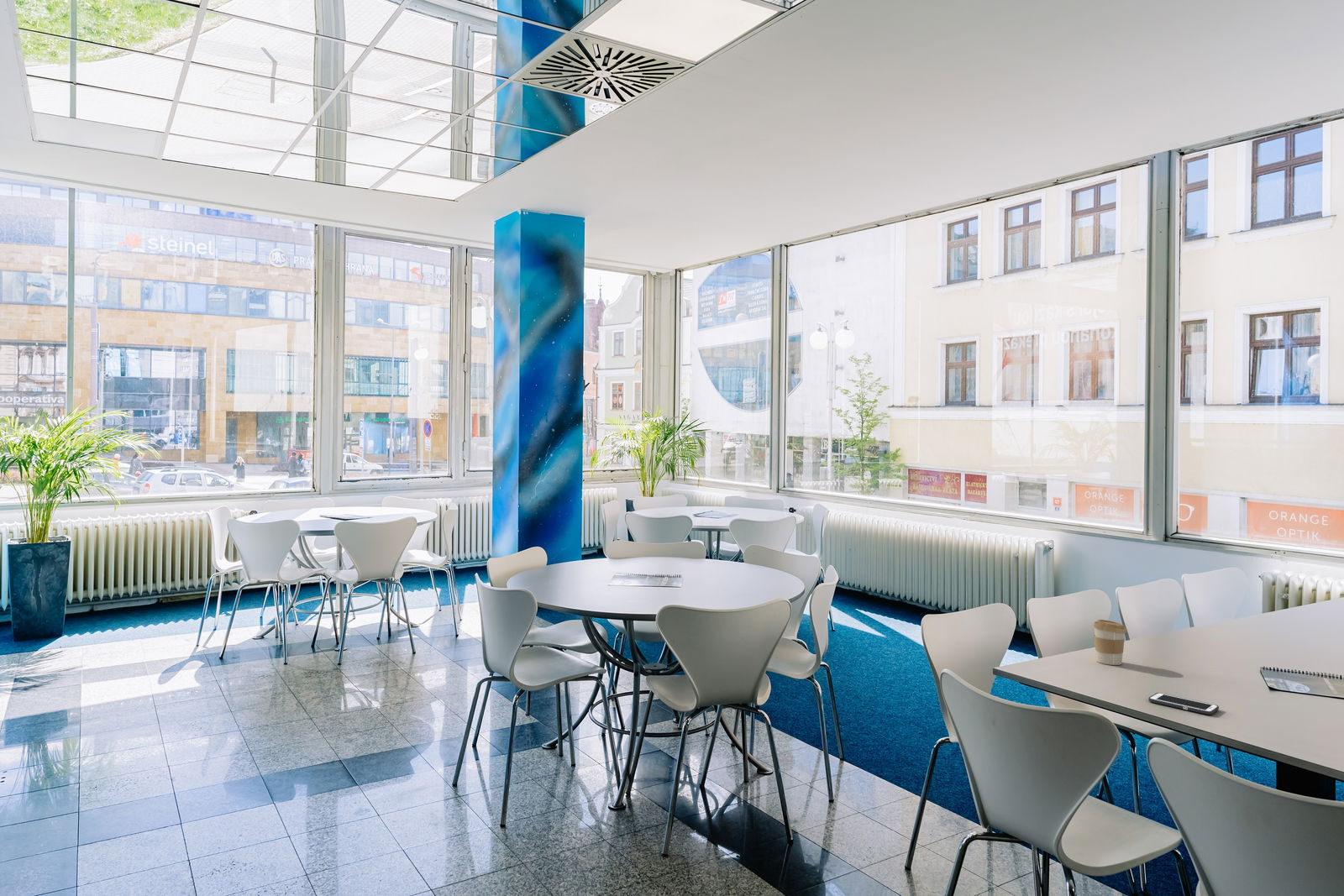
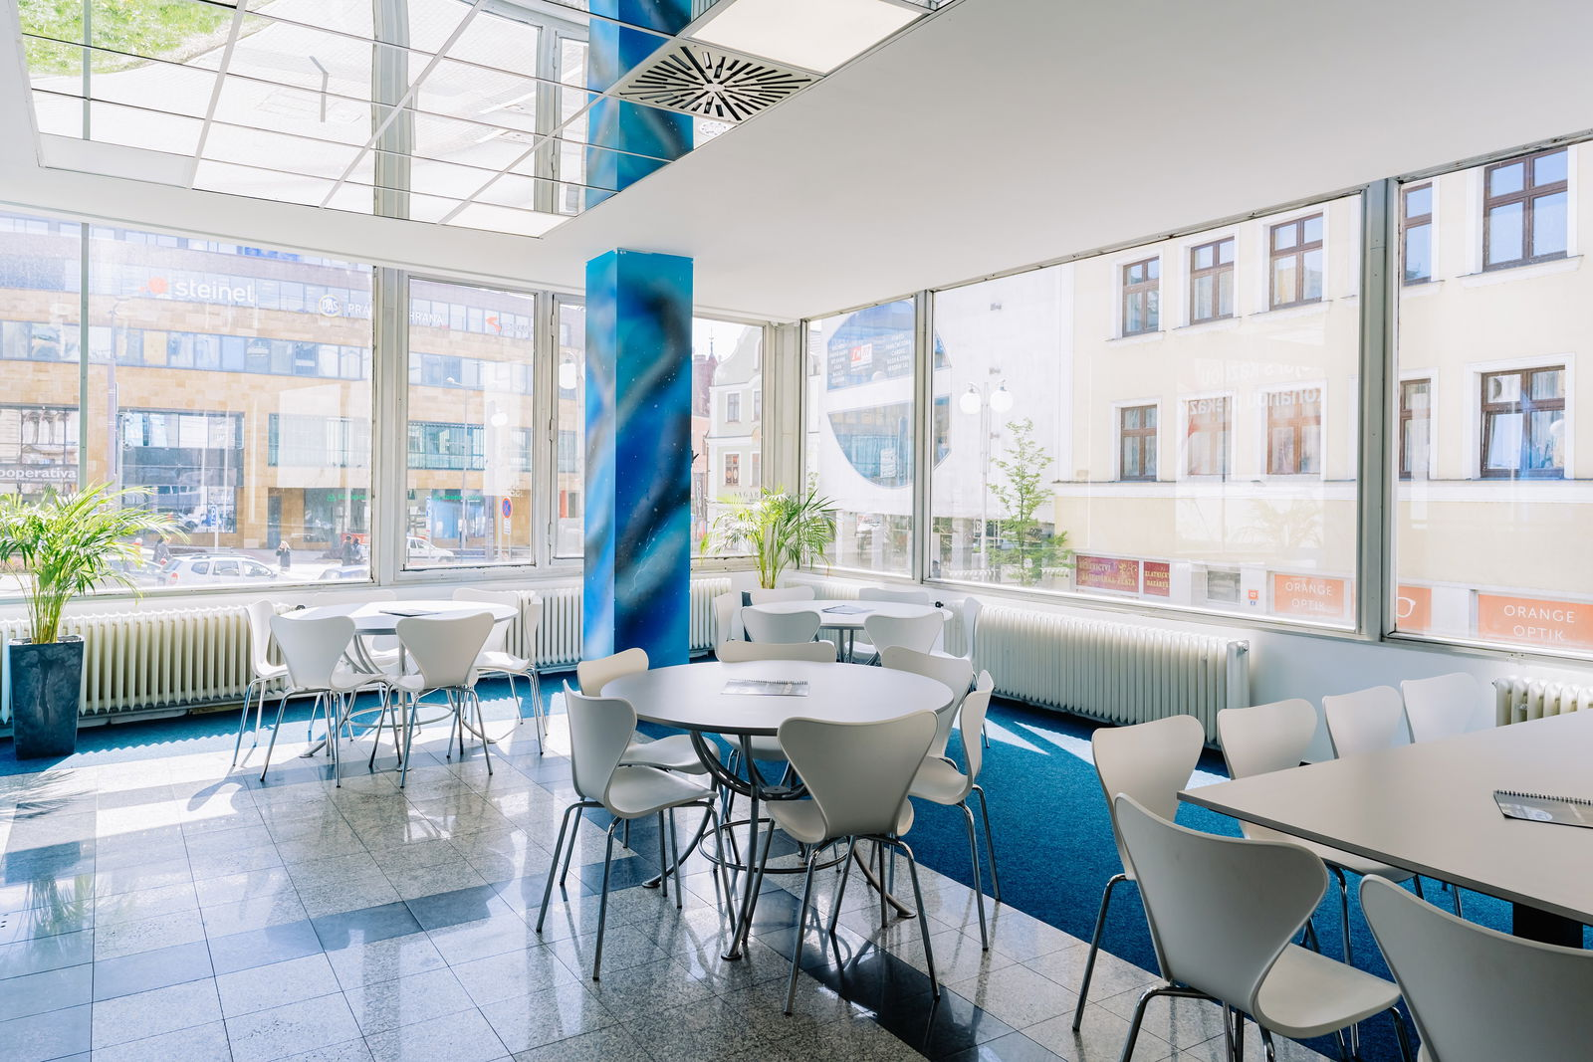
- cell phone [1147,692,1220,715]
- coffee cup [1093,619,1127,666]
